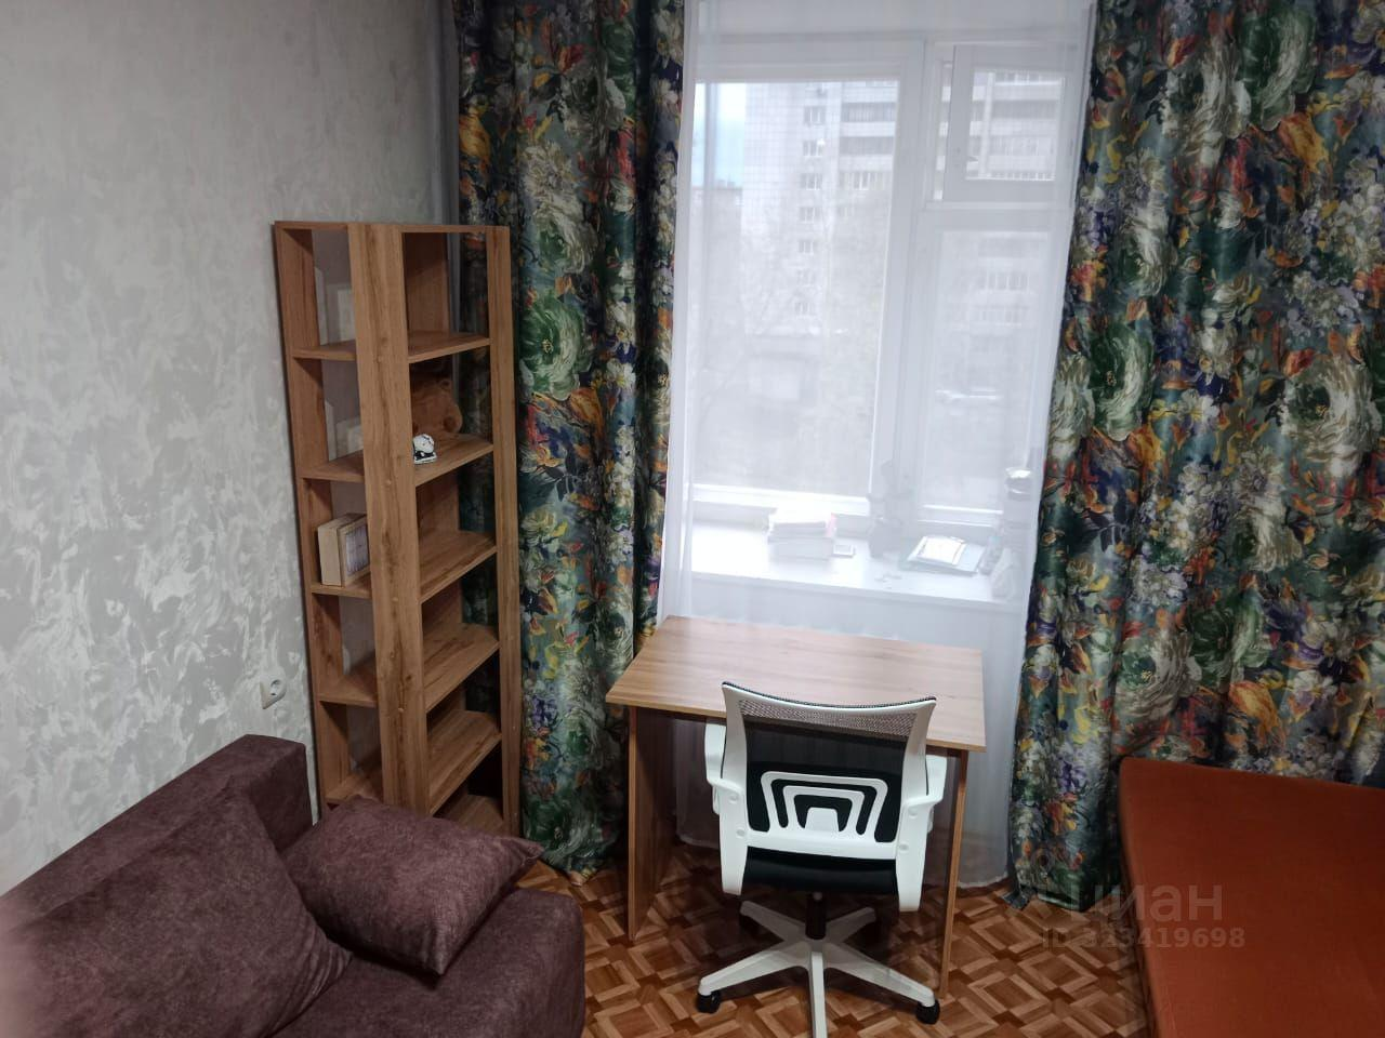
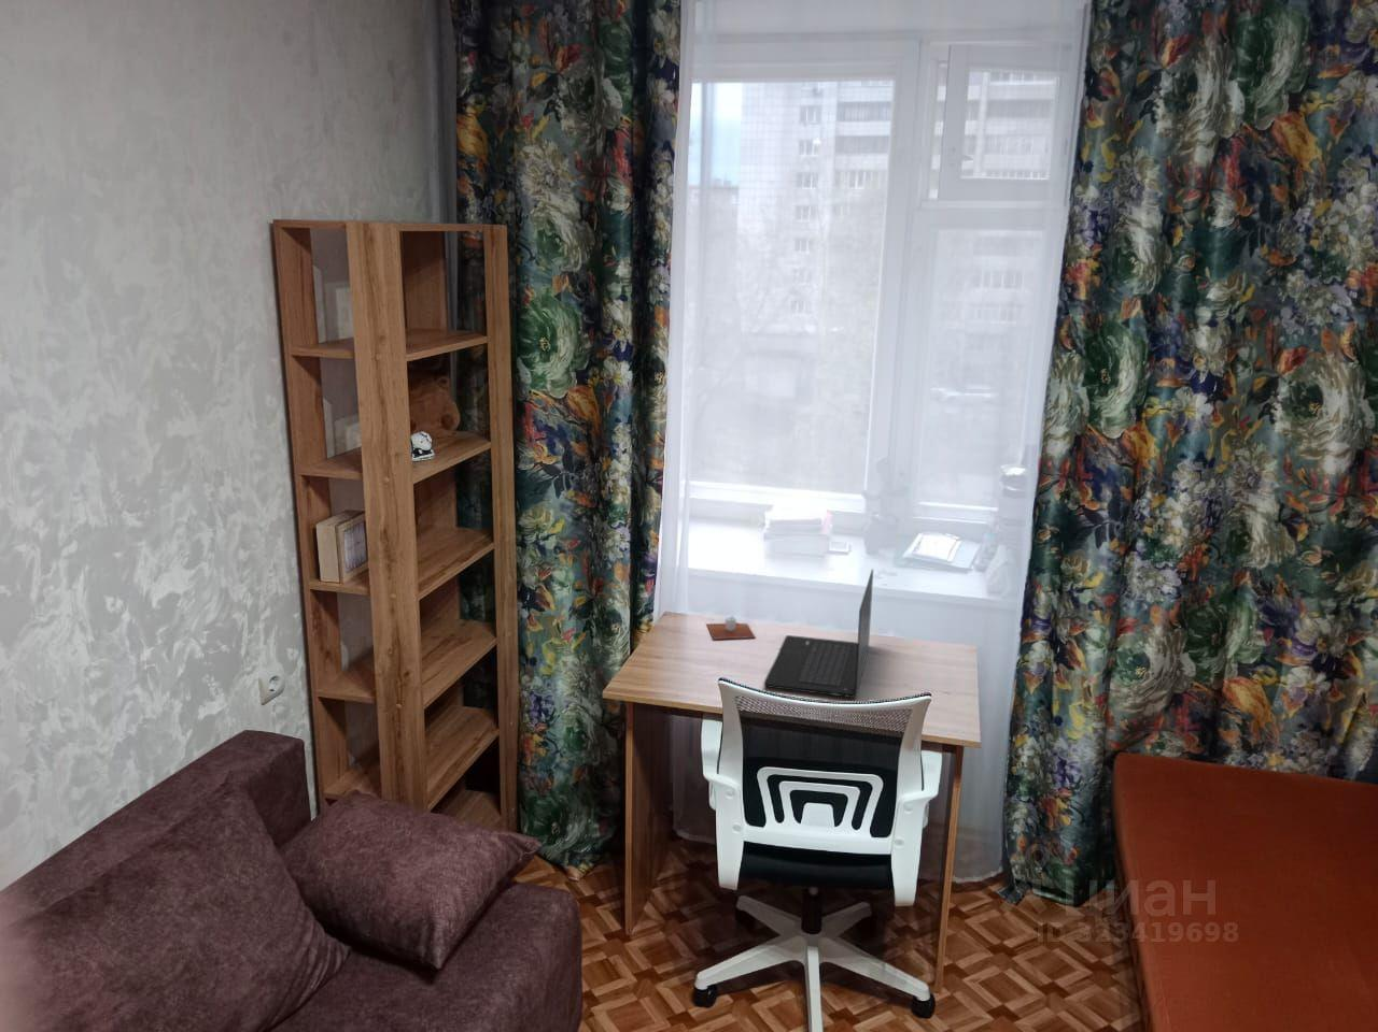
+ laptop [763,568,875,699]
+ cup [705,616,757,640]
